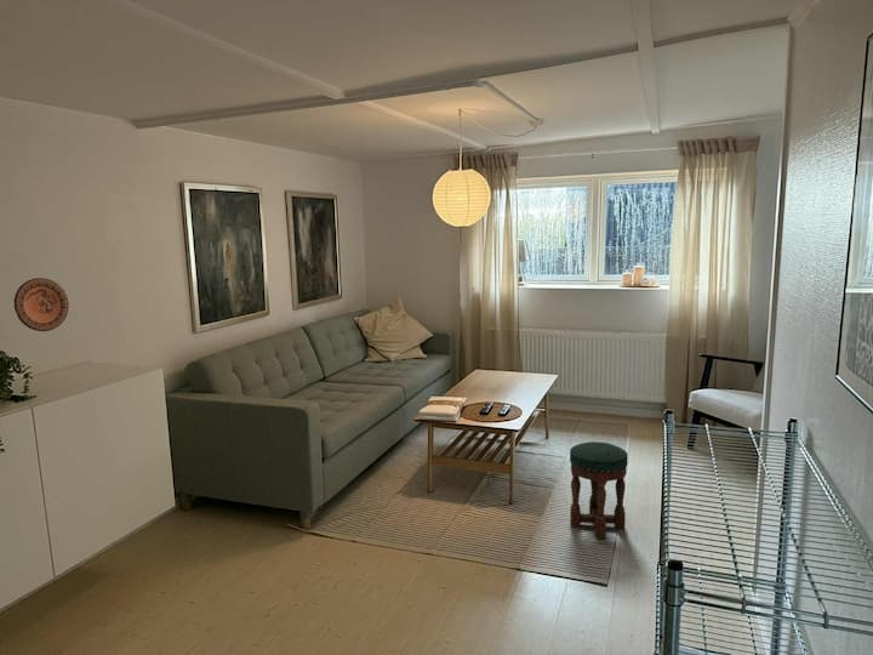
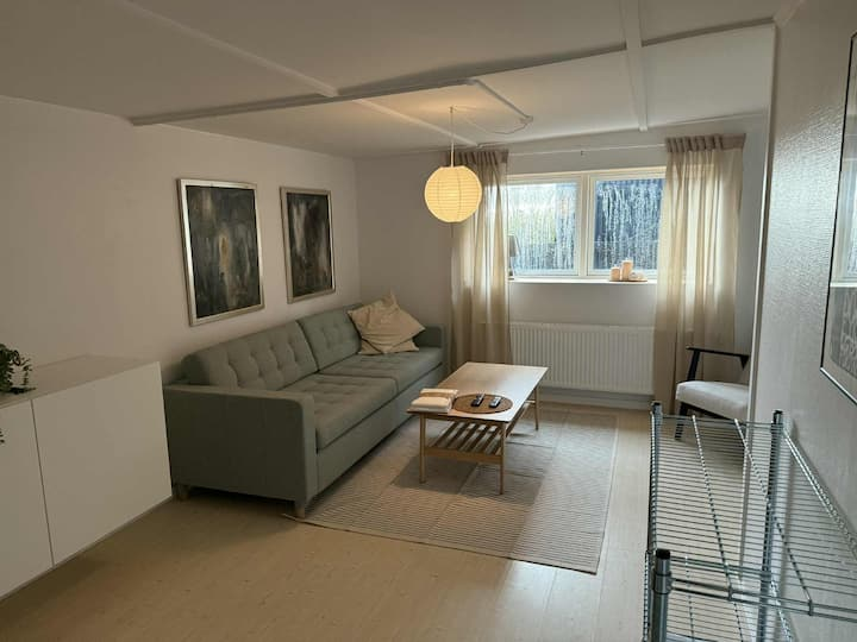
- stool [569,440,629,540]
- decorative plate [13,277,70,332]
